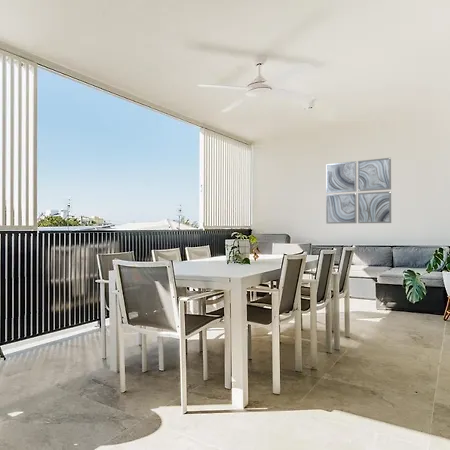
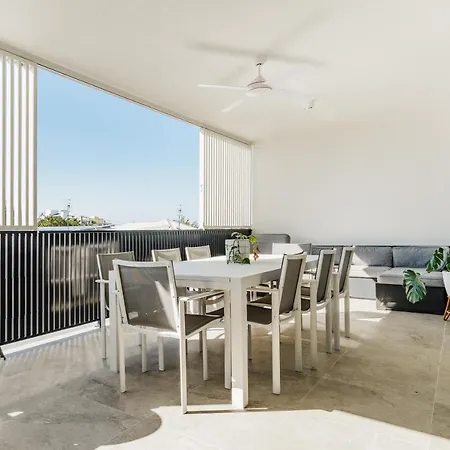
- wall art [325,157,392,225]
